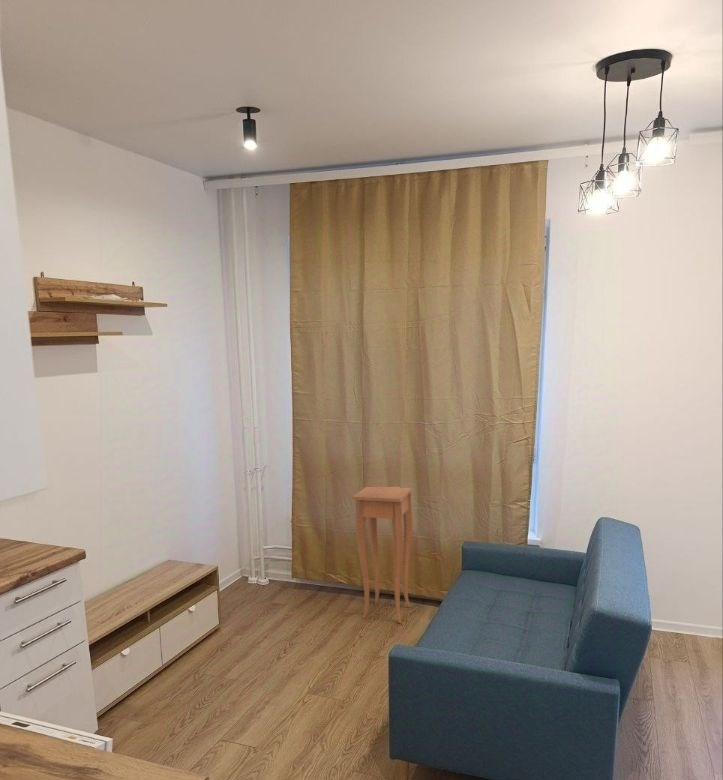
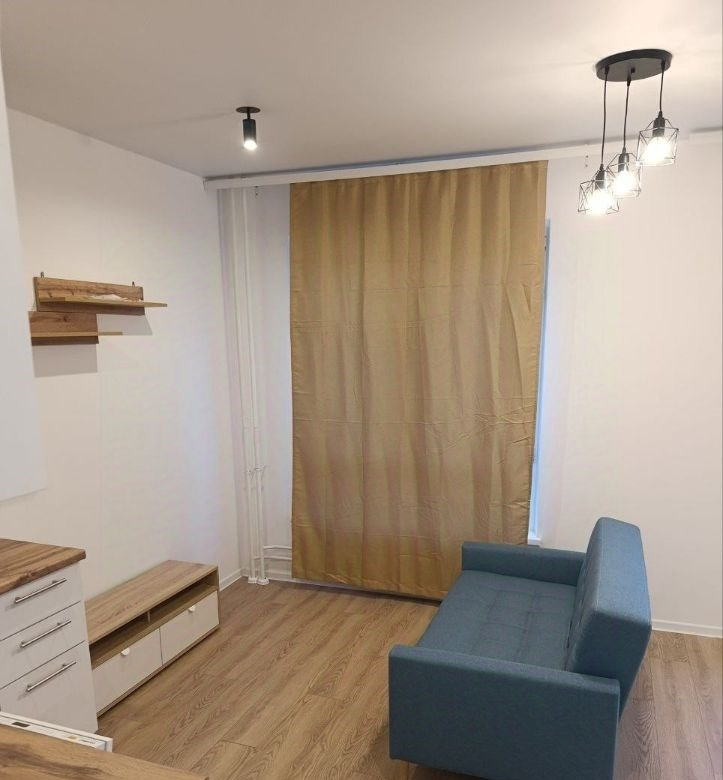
- side table [351,486,413,624]
